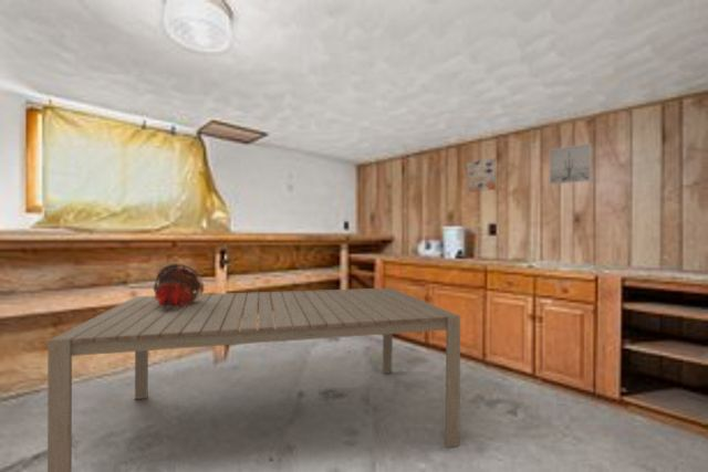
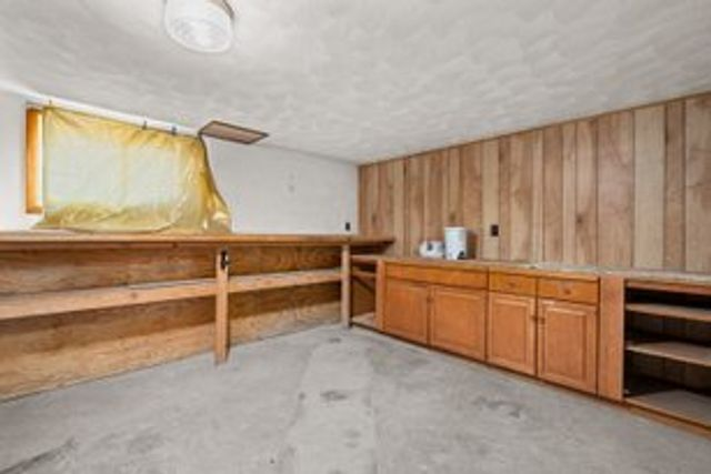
- dining table [46,286,461,472]
- decorative bowl [153,262,205,311]
- wall art [466,157,498,193]
- wall art [549,143,593,186]
